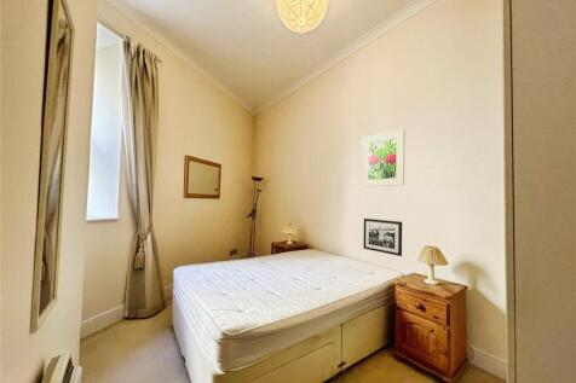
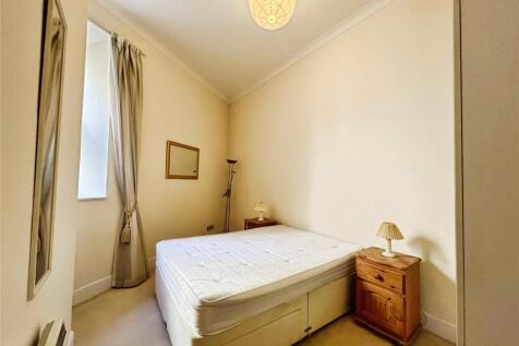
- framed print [361,128,405,187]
- picture frame [362,217,403,257]
